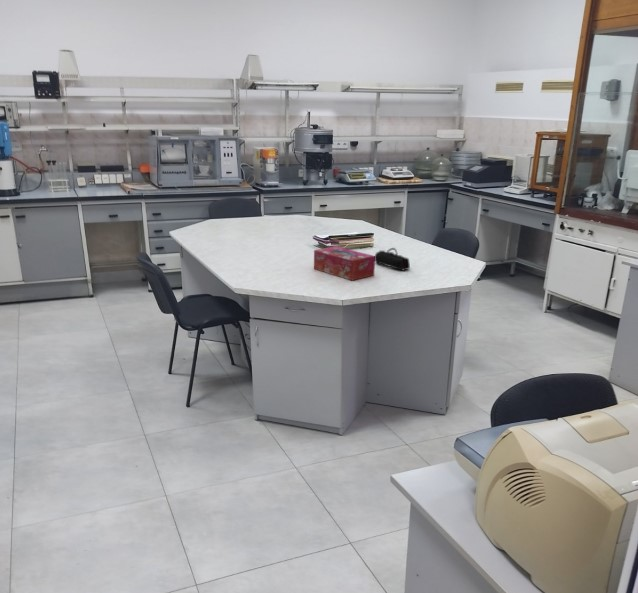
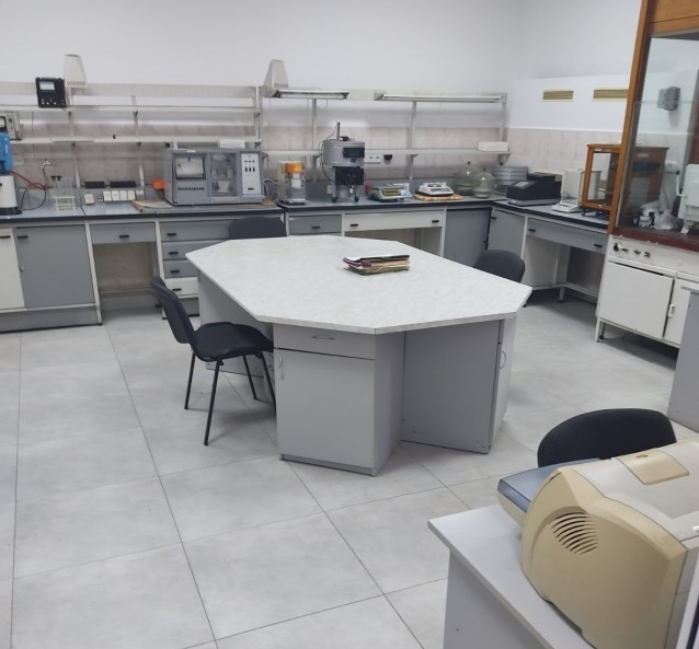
- pencil case [374,247,411,272]
- tissue box [313,245,376,281]
